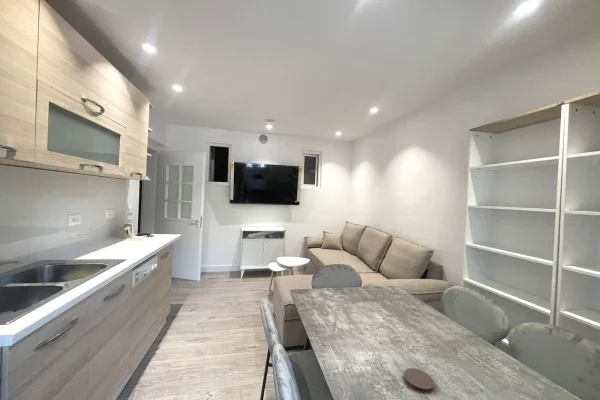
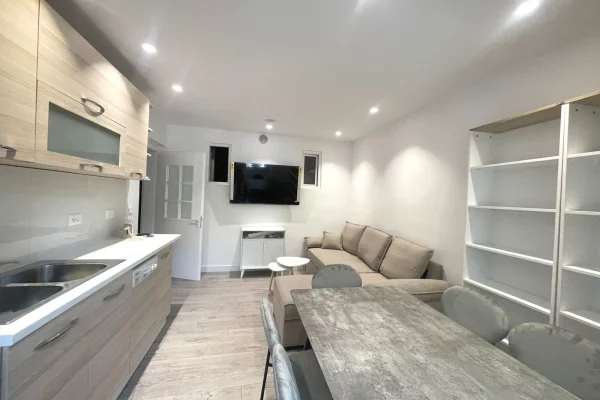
- coaster [403,367,435,394]
